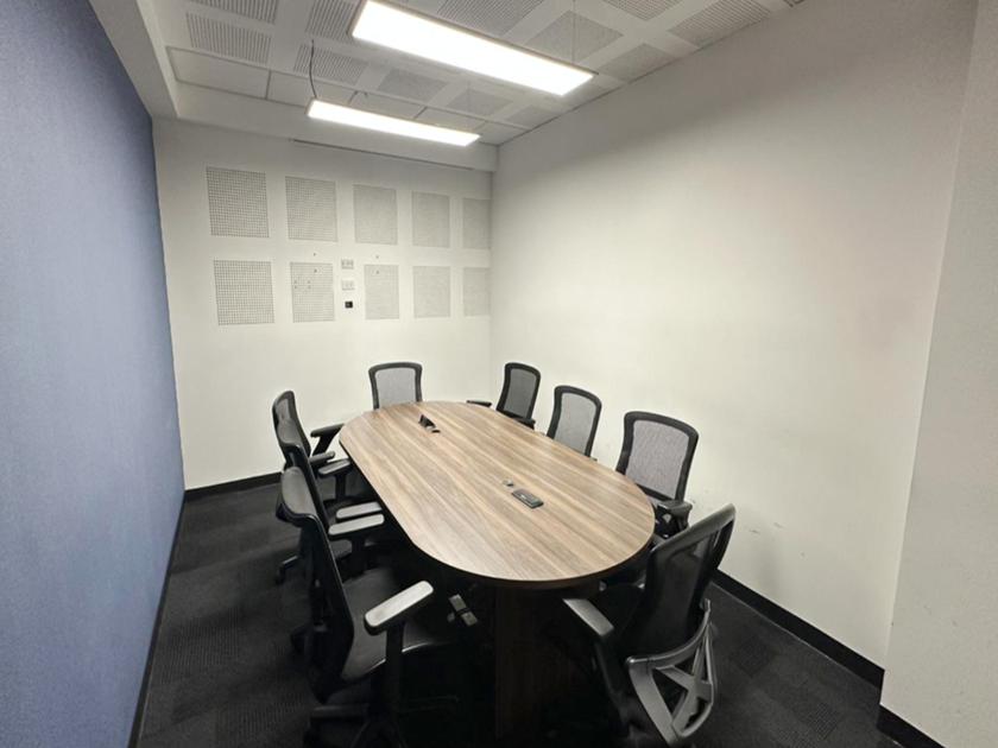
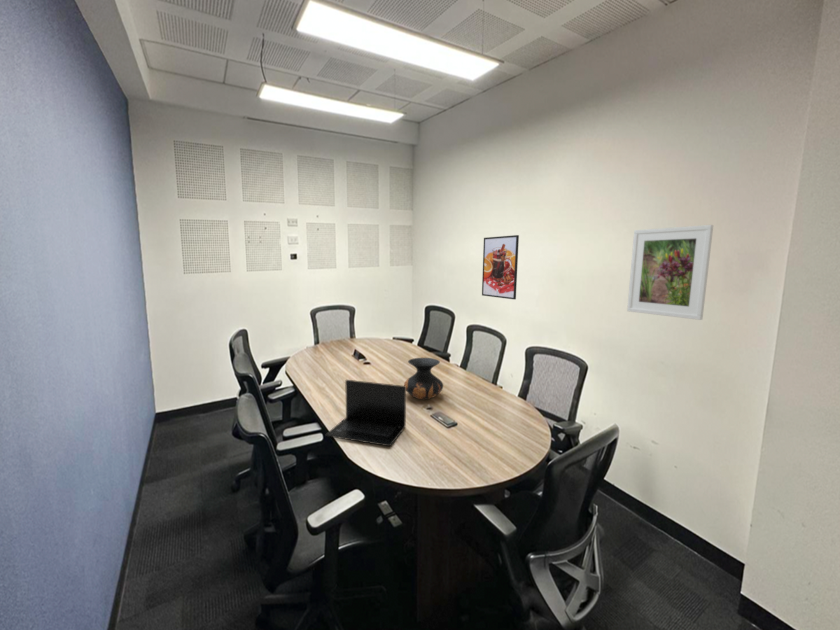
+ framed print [626,224,714,321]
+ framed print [481,234,520,300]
+ laptop [324,379,407,447]
+ vase [403,357,444,401]
